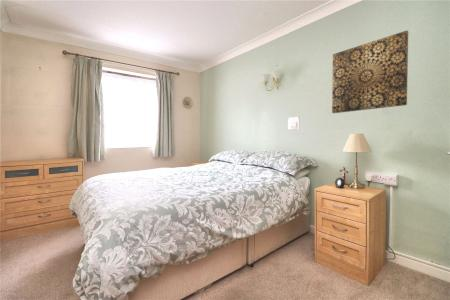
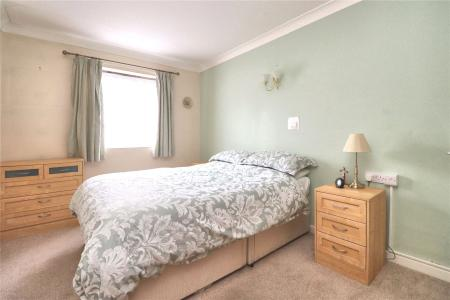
- wall art [331,30,409,114]
